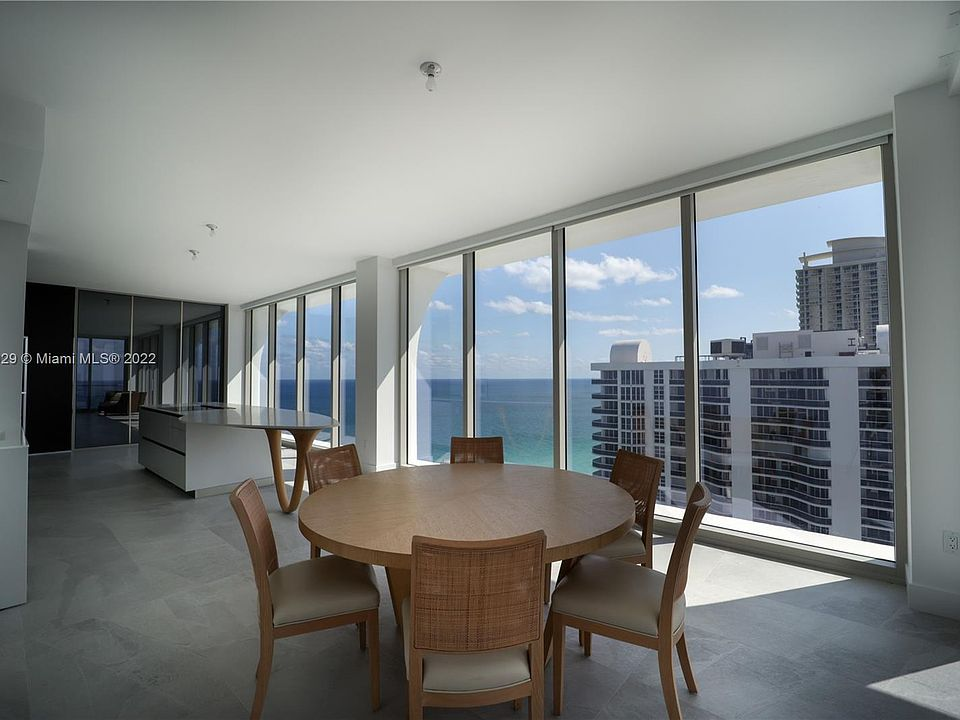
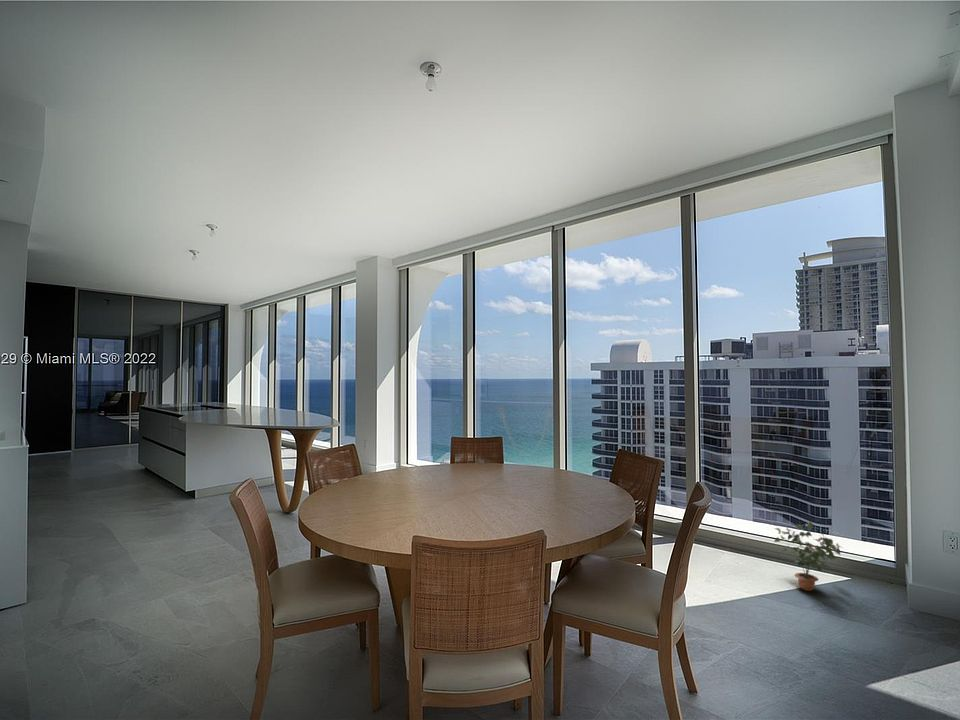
+ potted plant [773,521,845,592]
